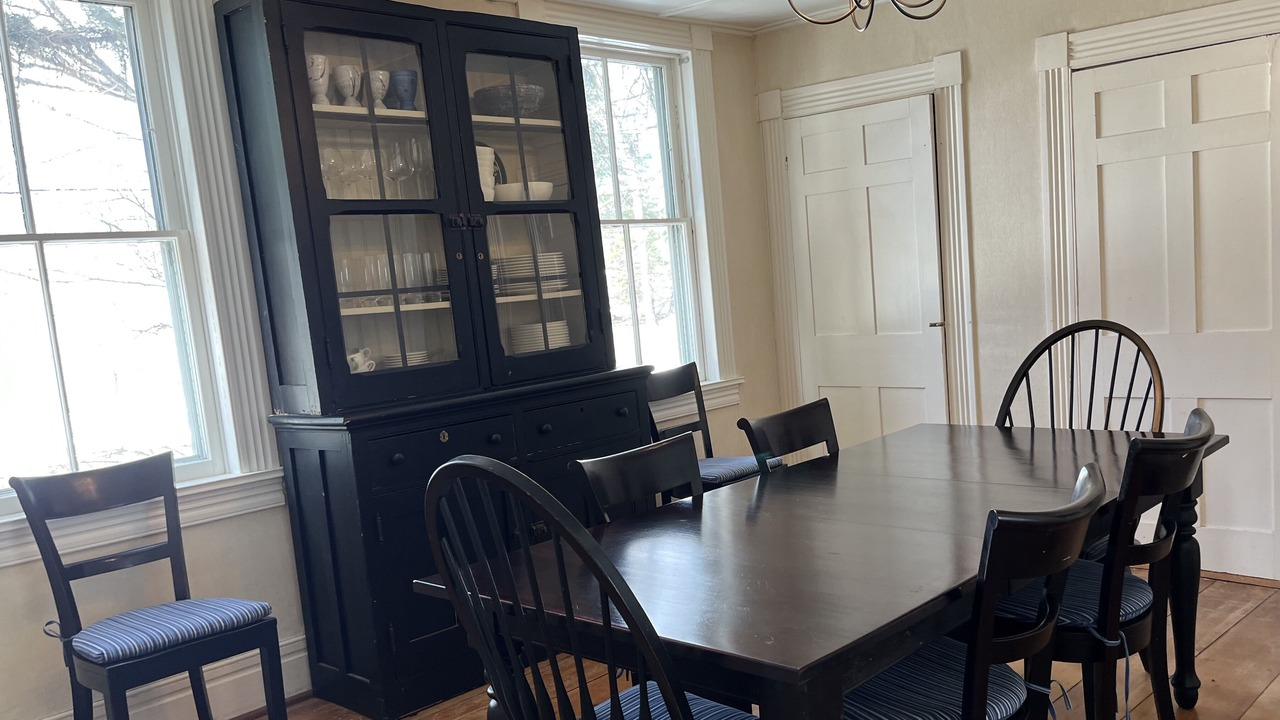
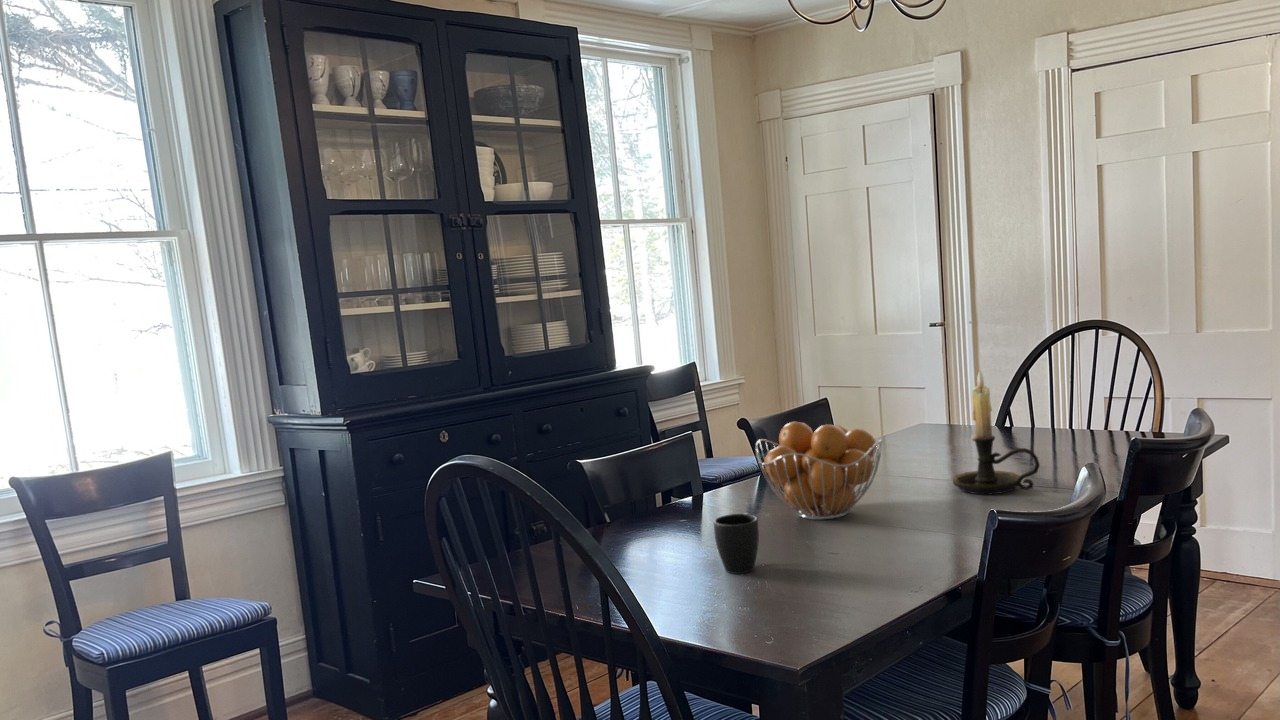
+ fruit basket [754,420,883,521]
+ candle holder [952,369,1041,495]
+ mug [713,512,760,575]
